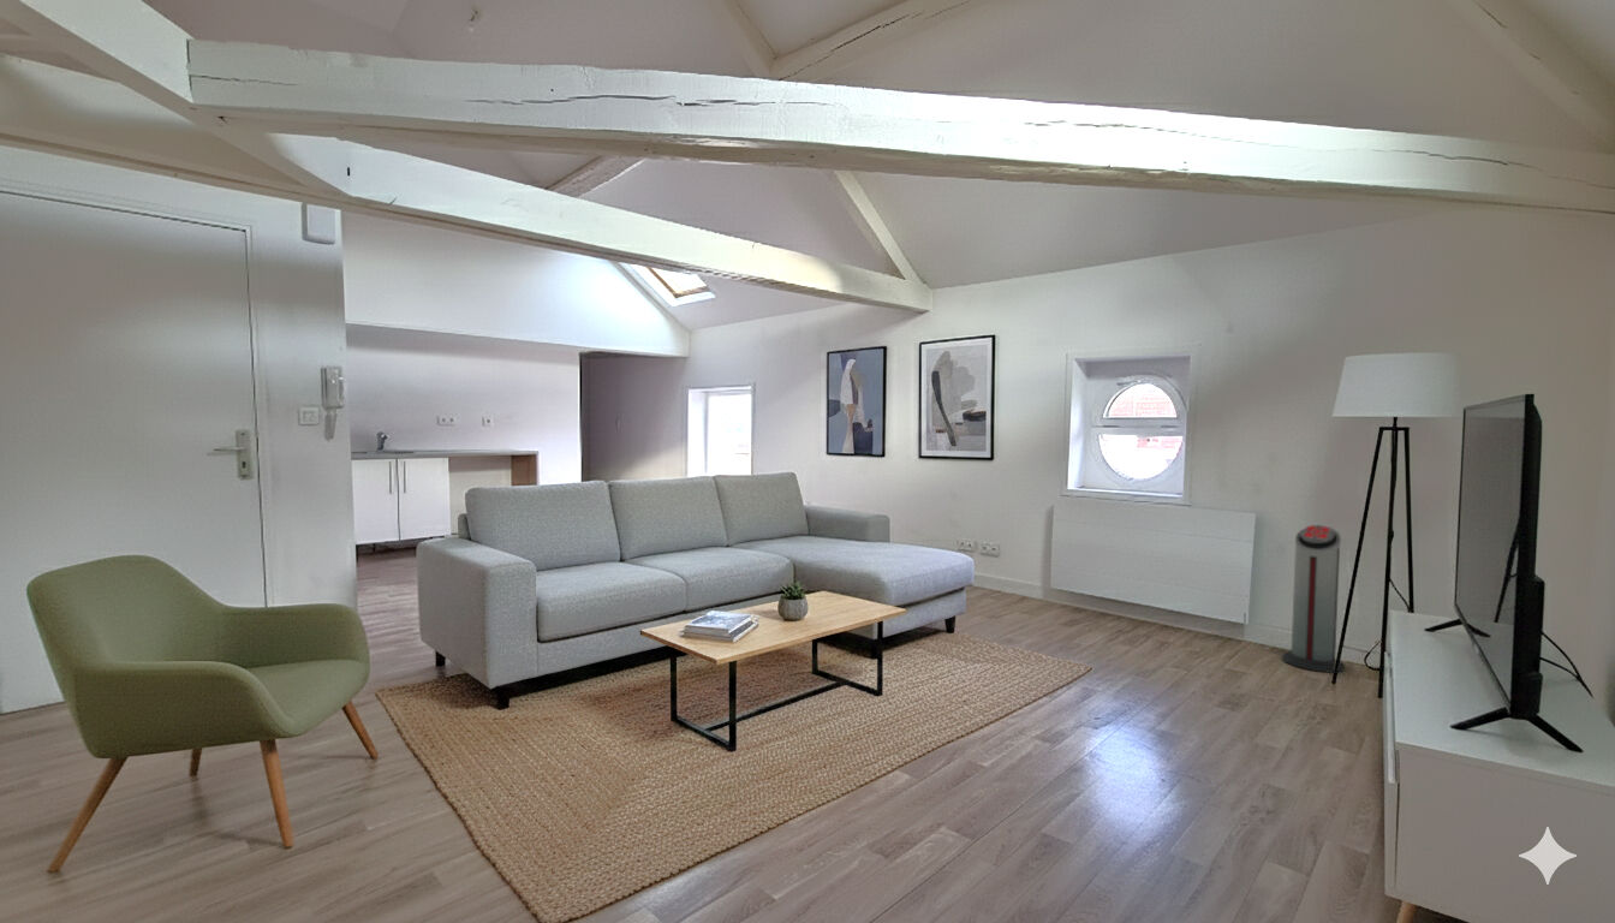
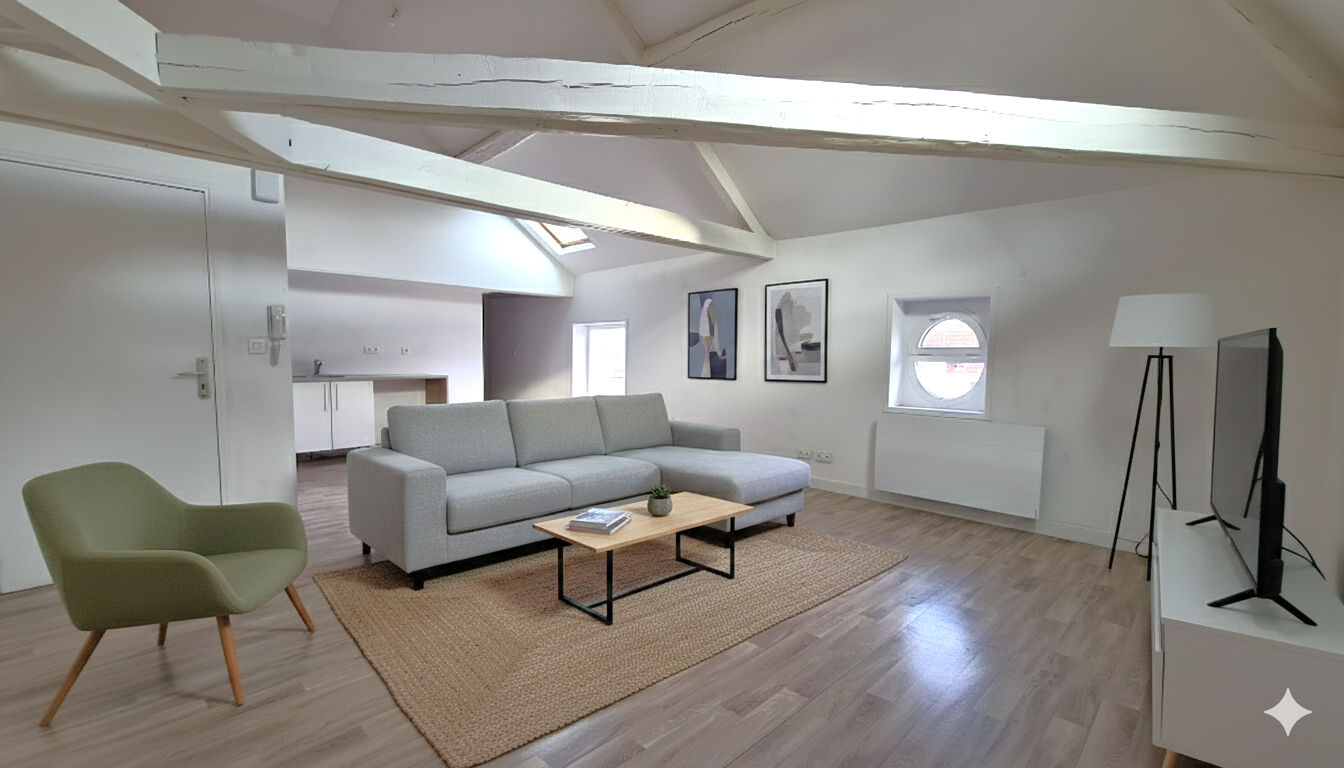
- air purifier [1281,524,1346,674]
